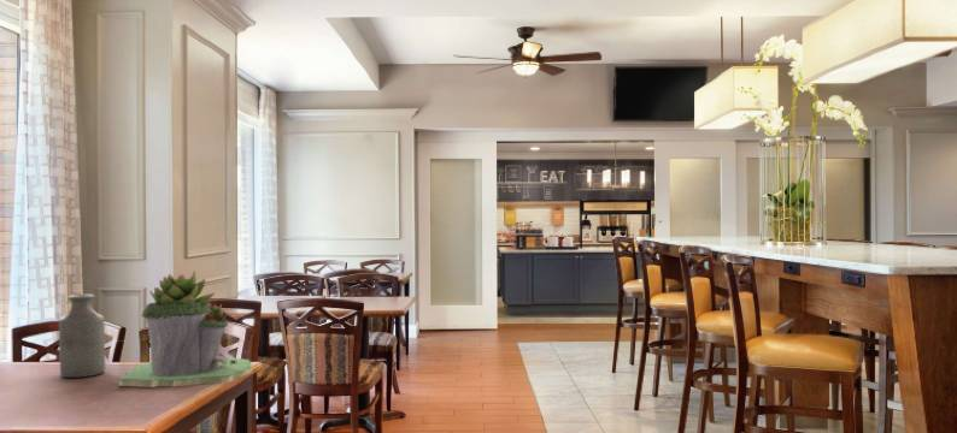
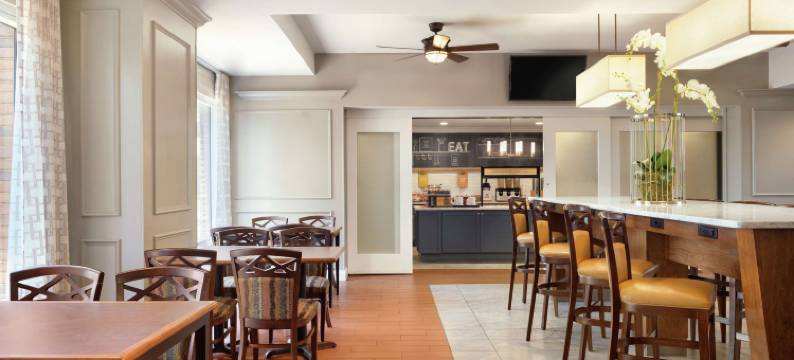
- succulent planter [117,269,254,388]
- bottle [58,293,106,379]
